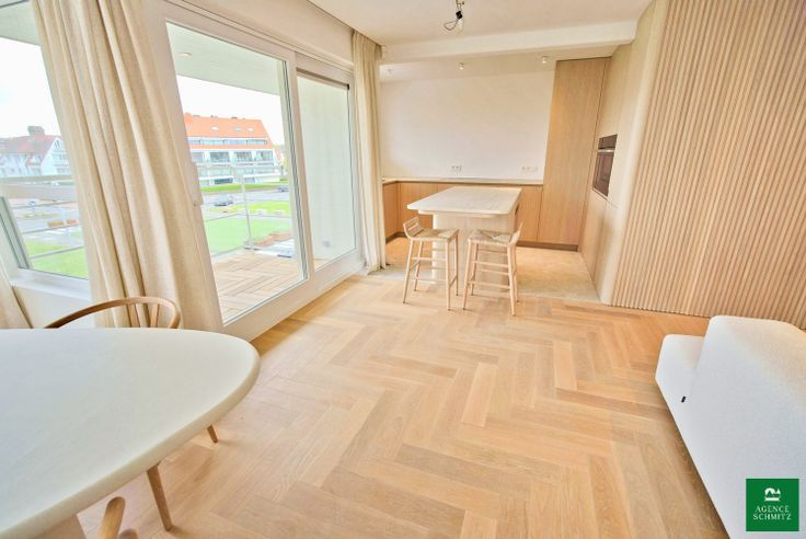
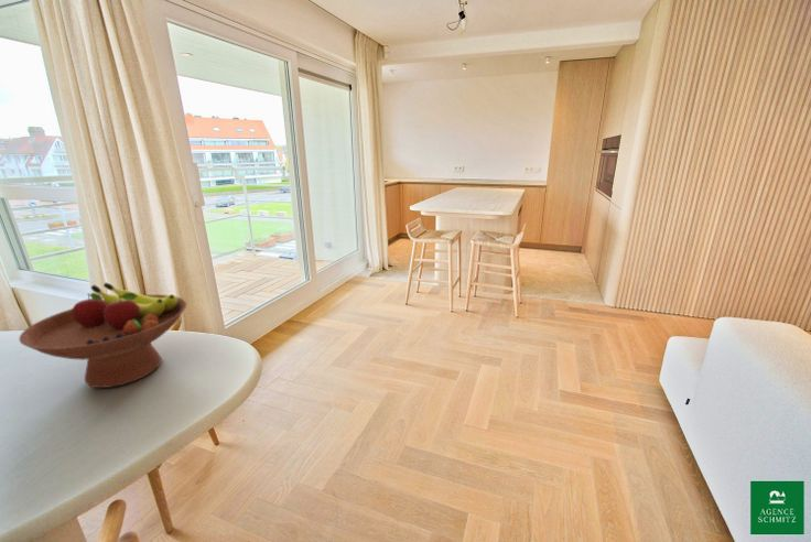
+ fruit bowl [19,282,187,389]
